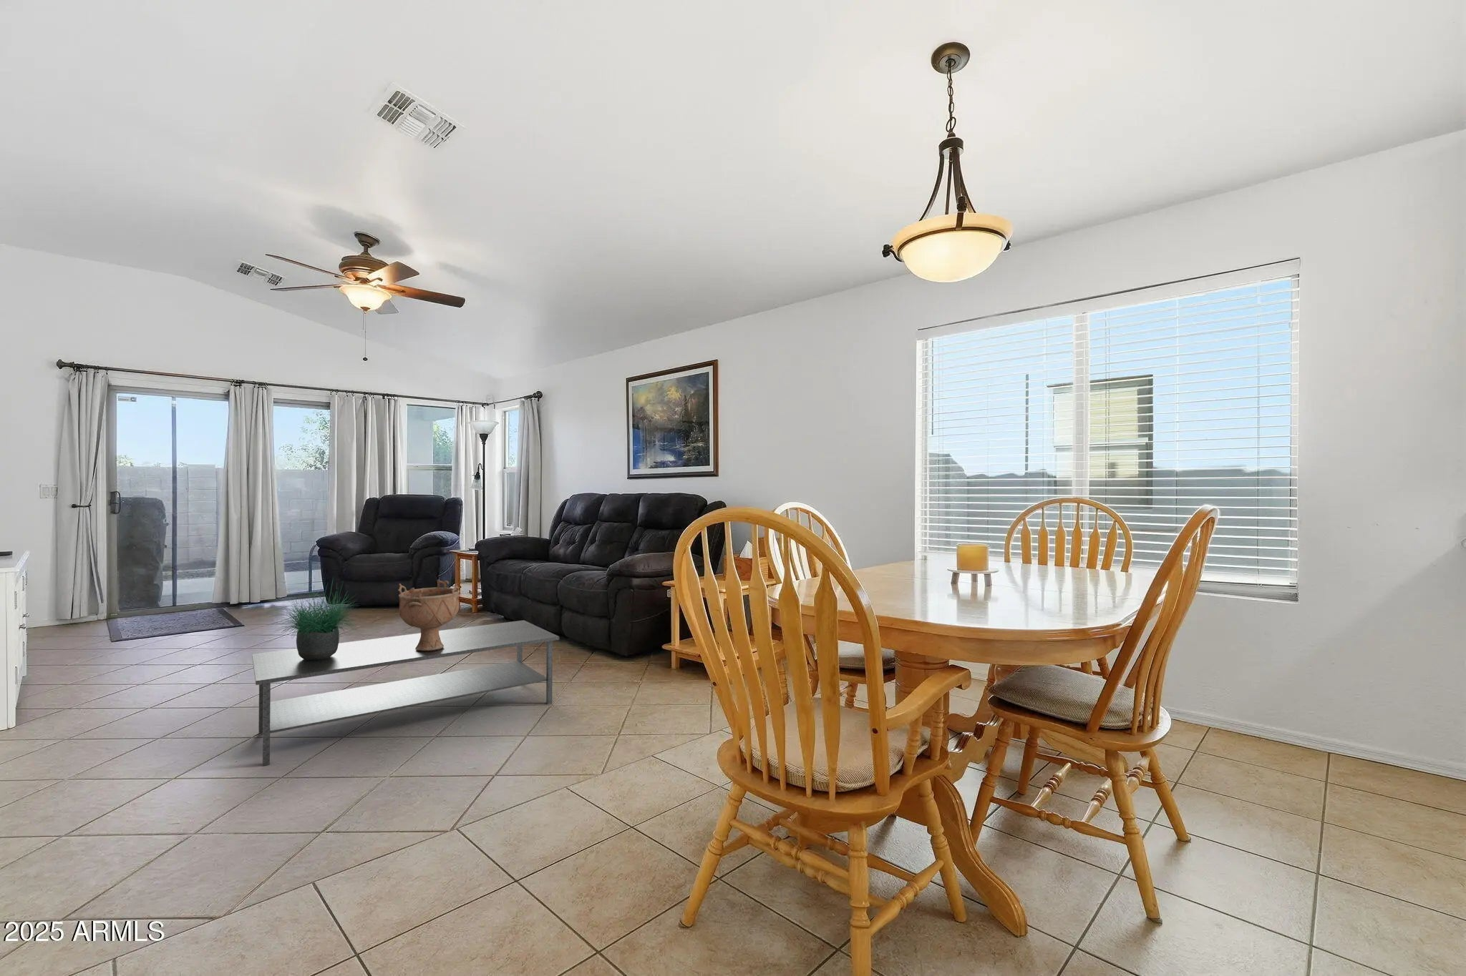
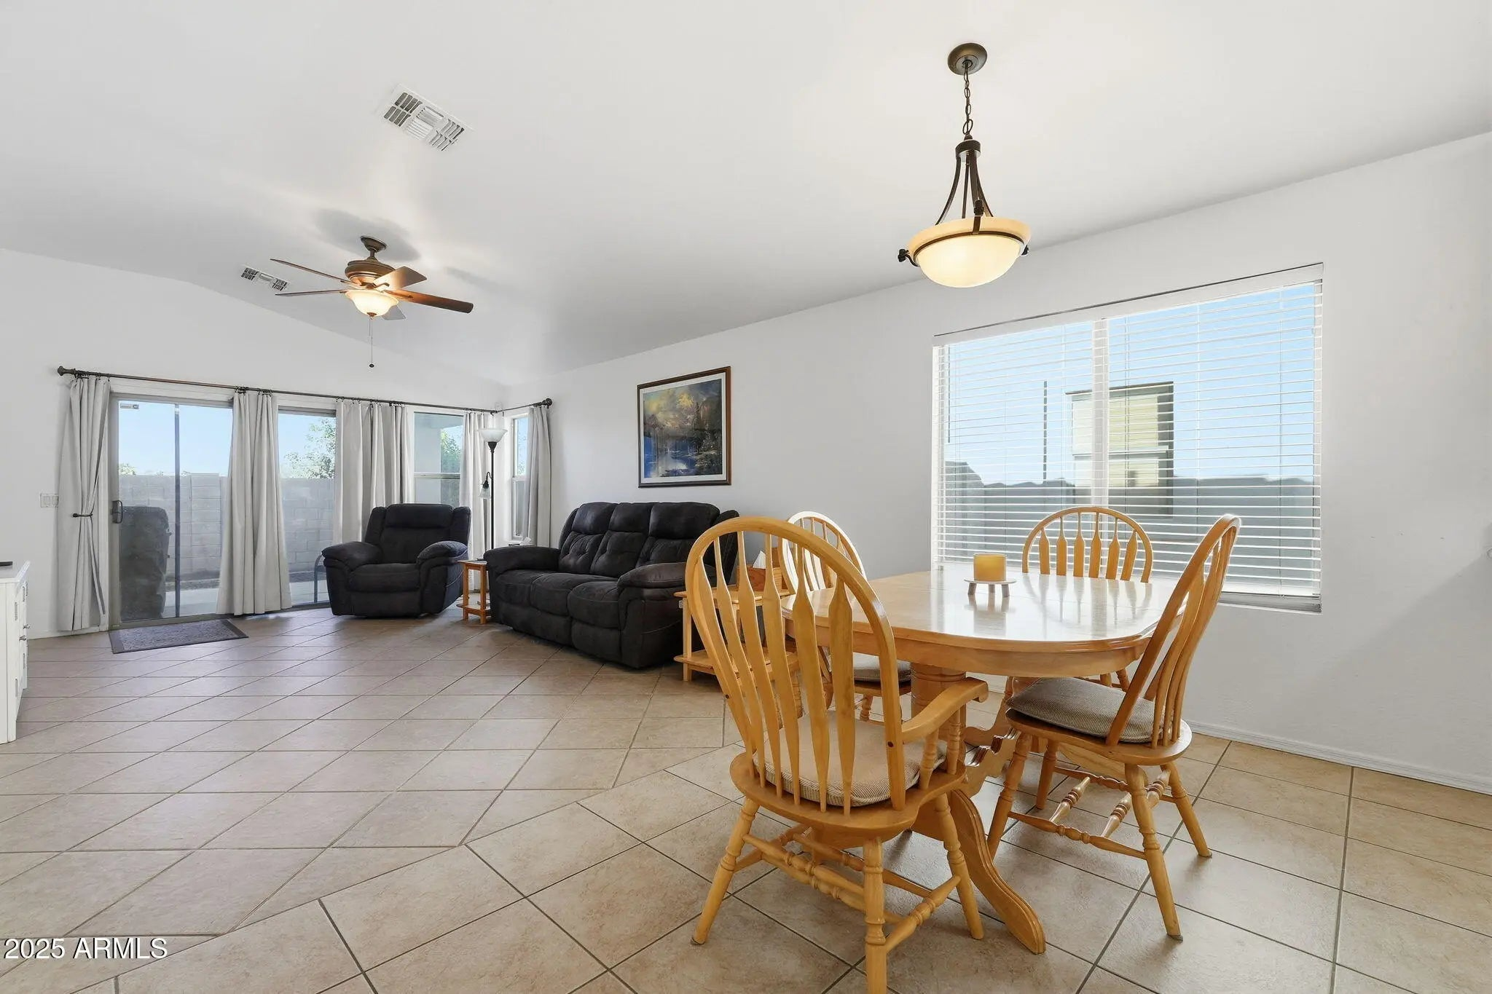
- coffee table [252,619,560,767]
- potted plant [269,575,361,661]
- decorative bowl [397,578,460,651]
